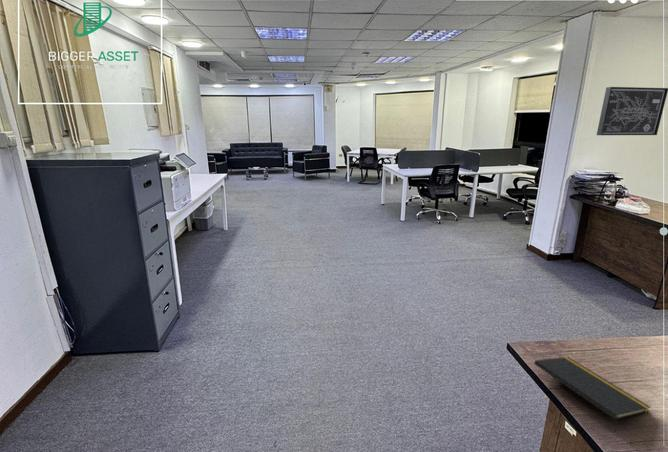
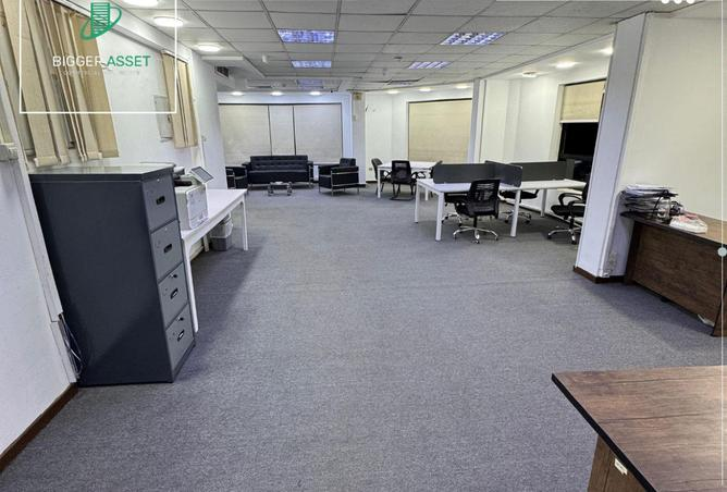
- notepad [533,356,652,433]
- wall art [596,86,668,136]
